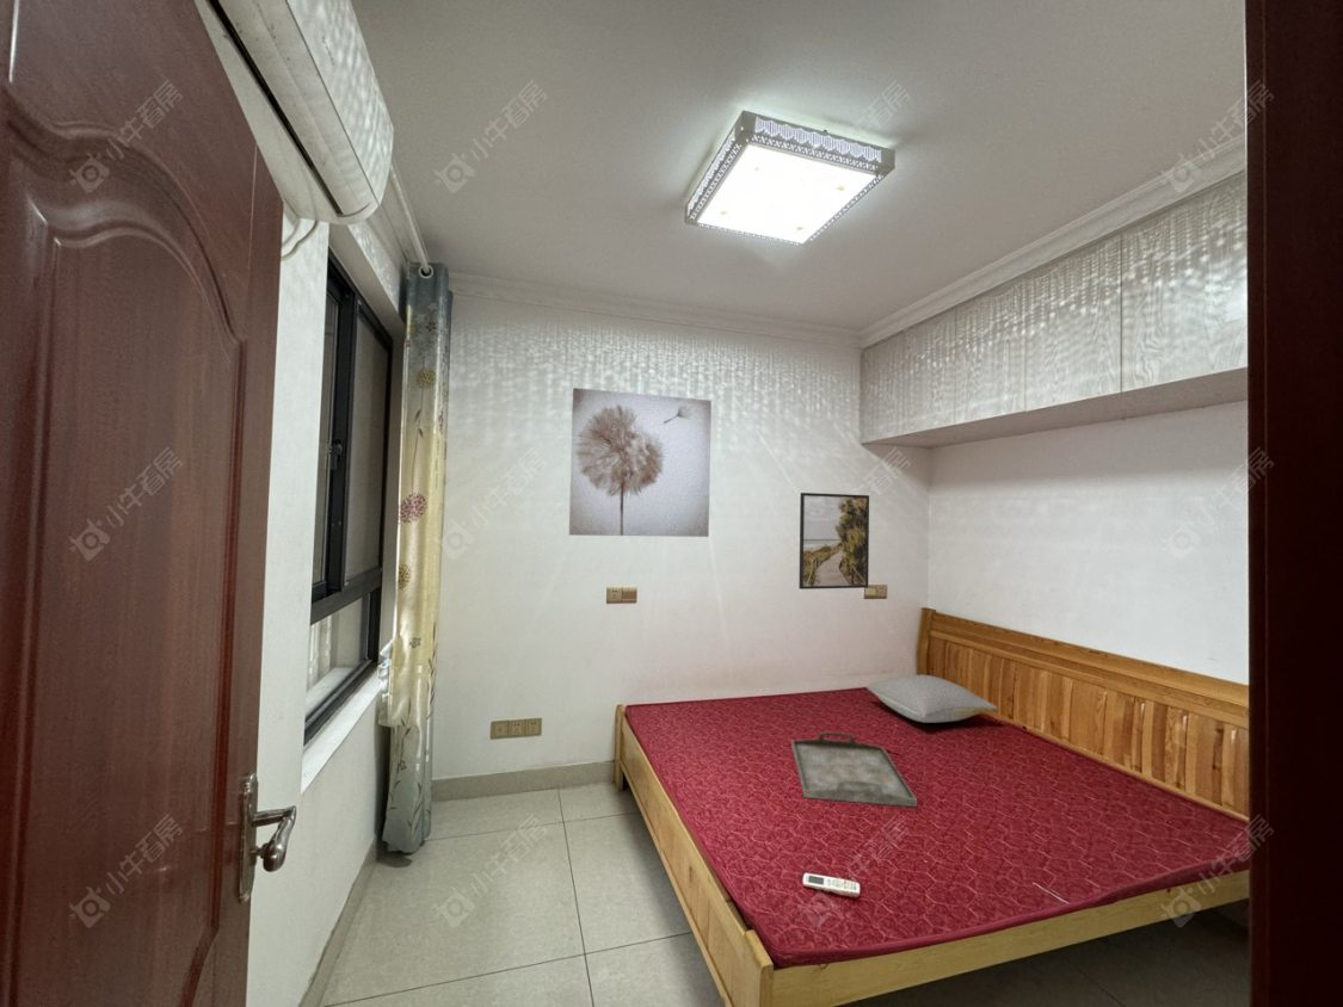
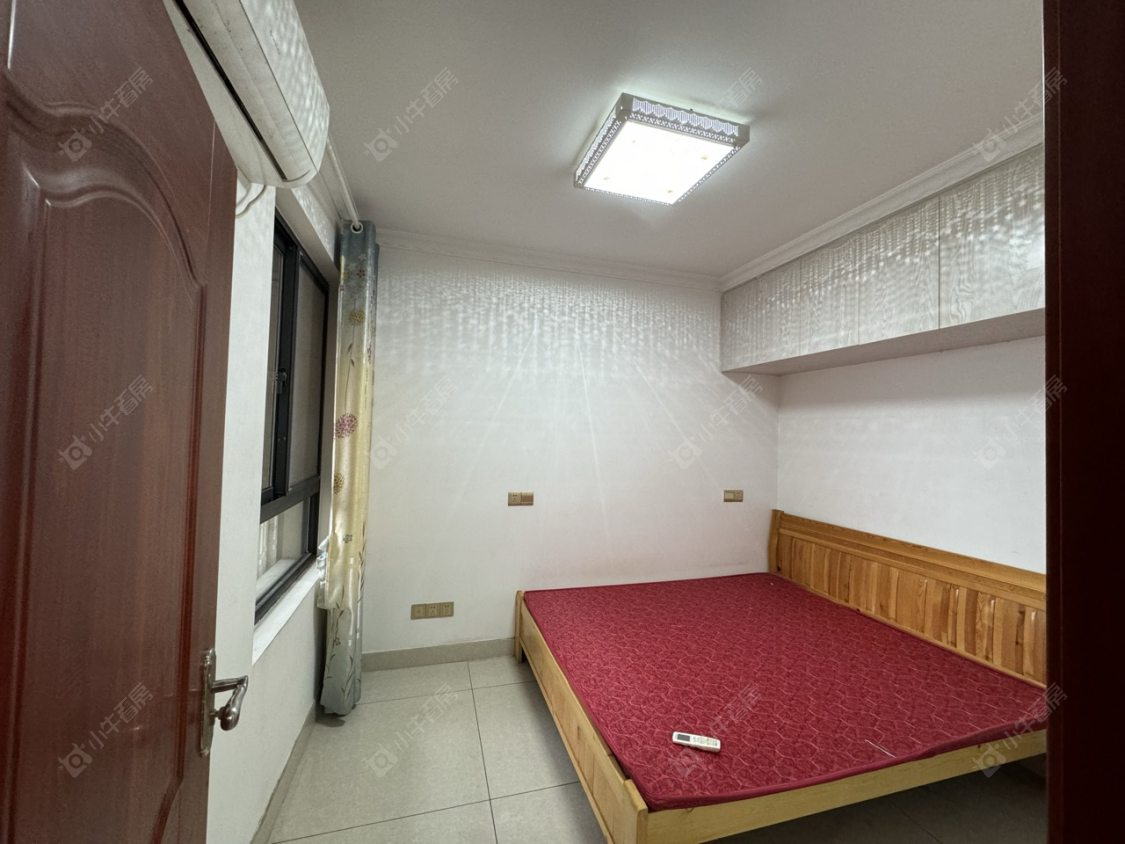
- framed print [797,492,870,591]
- serving tray [790,731,918,808]
- wall art [568,387,713,538]
- pillow [865,674,999,724]
